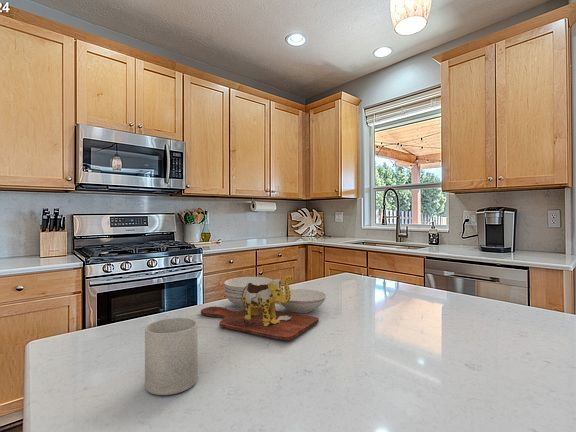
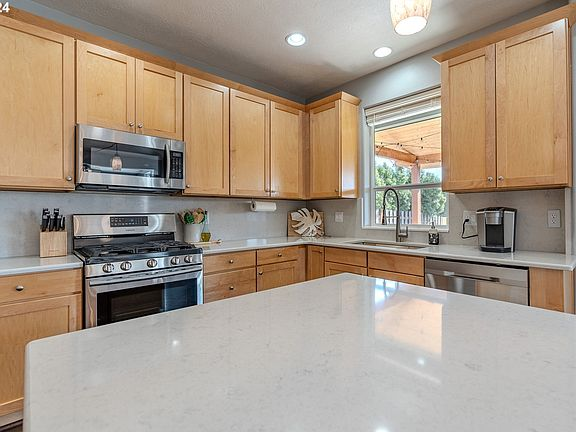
- mug [144,317,199,396]
- cutting board [200,274,328,341]
